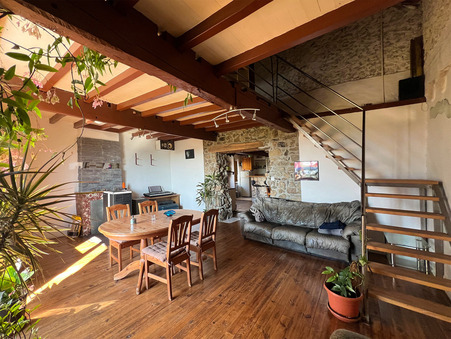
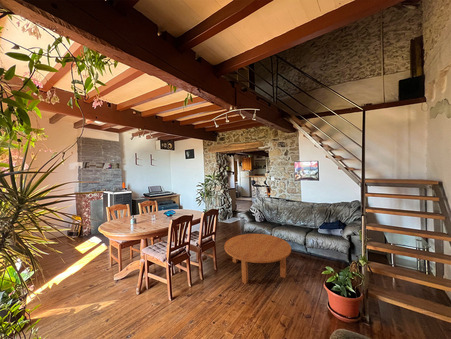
+ coffee table [224,233,292,285]
